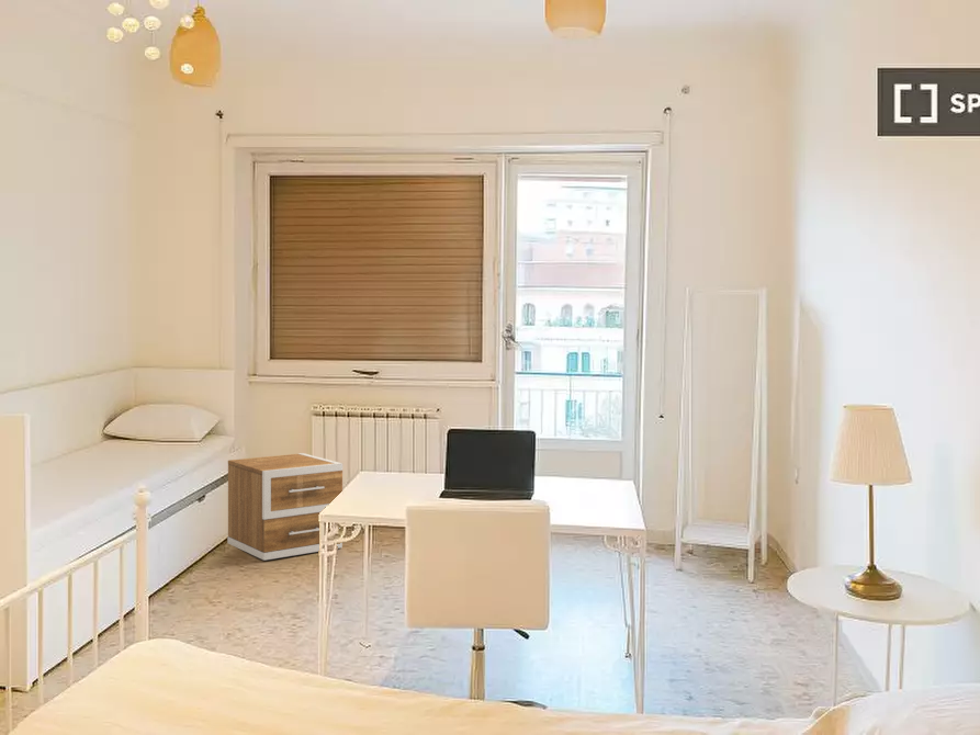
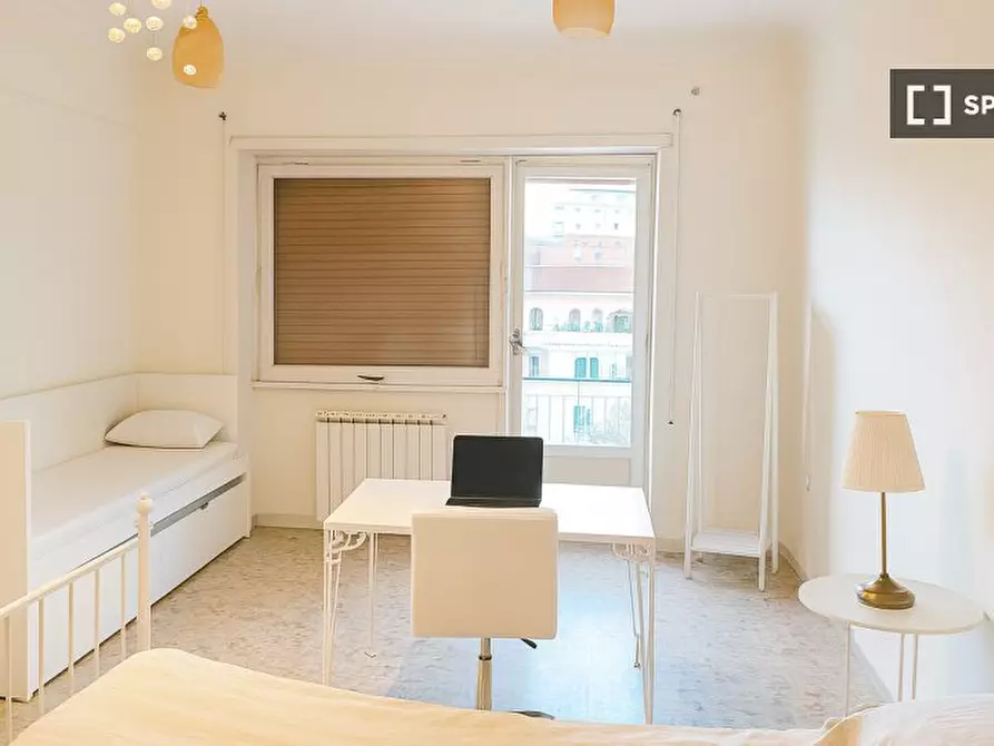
- nightstand [226,452,343,562]
